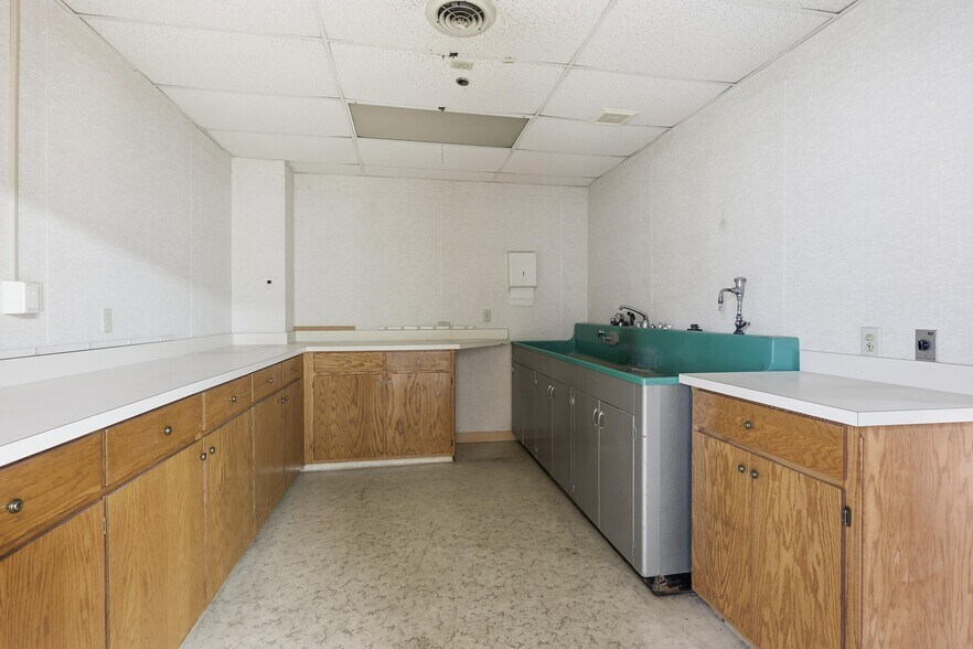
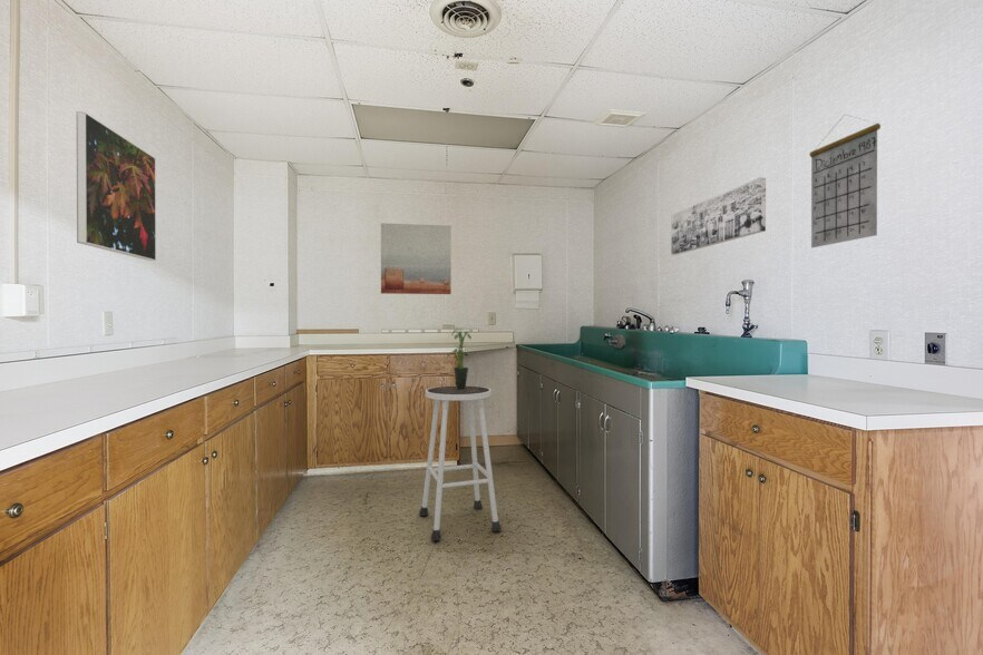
+ wall art [380,222,452,295]
+ wall art [670,176,767,256]
+ potted plant [446,326,473,390]
+ stool [418,384,502,541]
+ calendar [808,114,882,248]
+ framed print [76,110,157,262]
